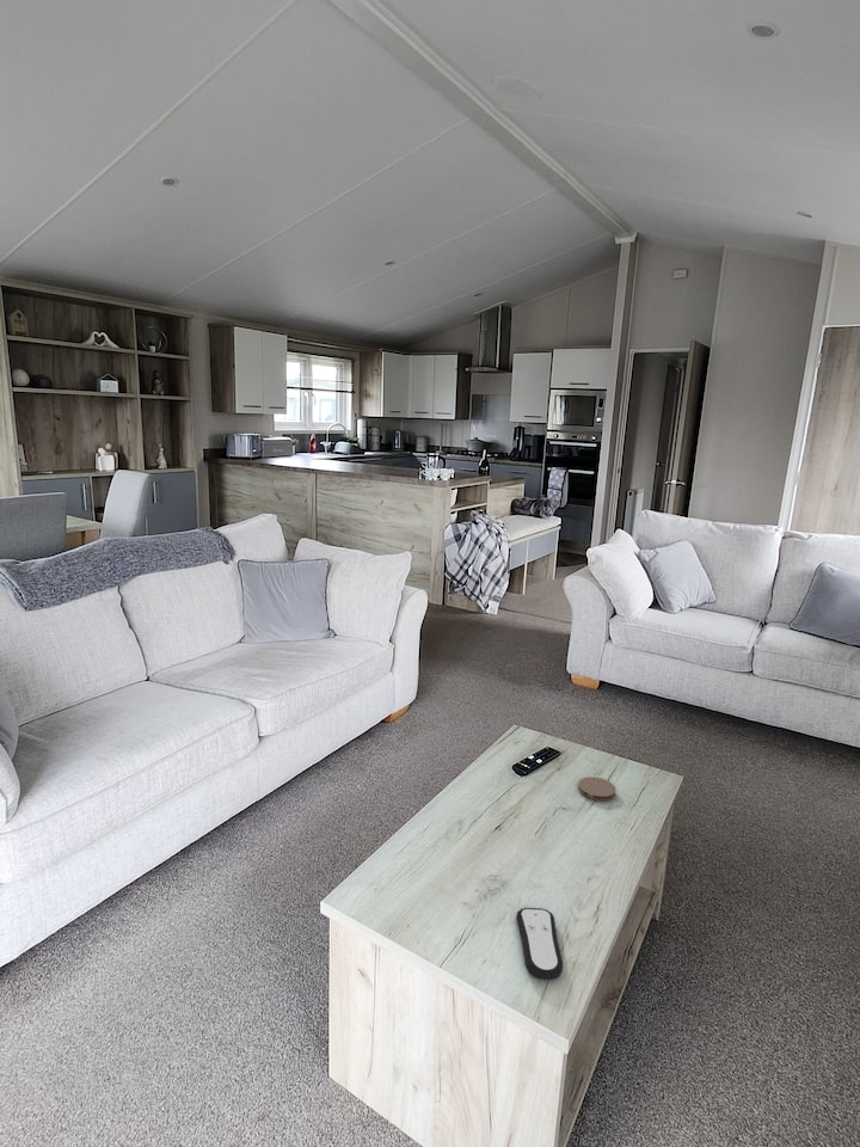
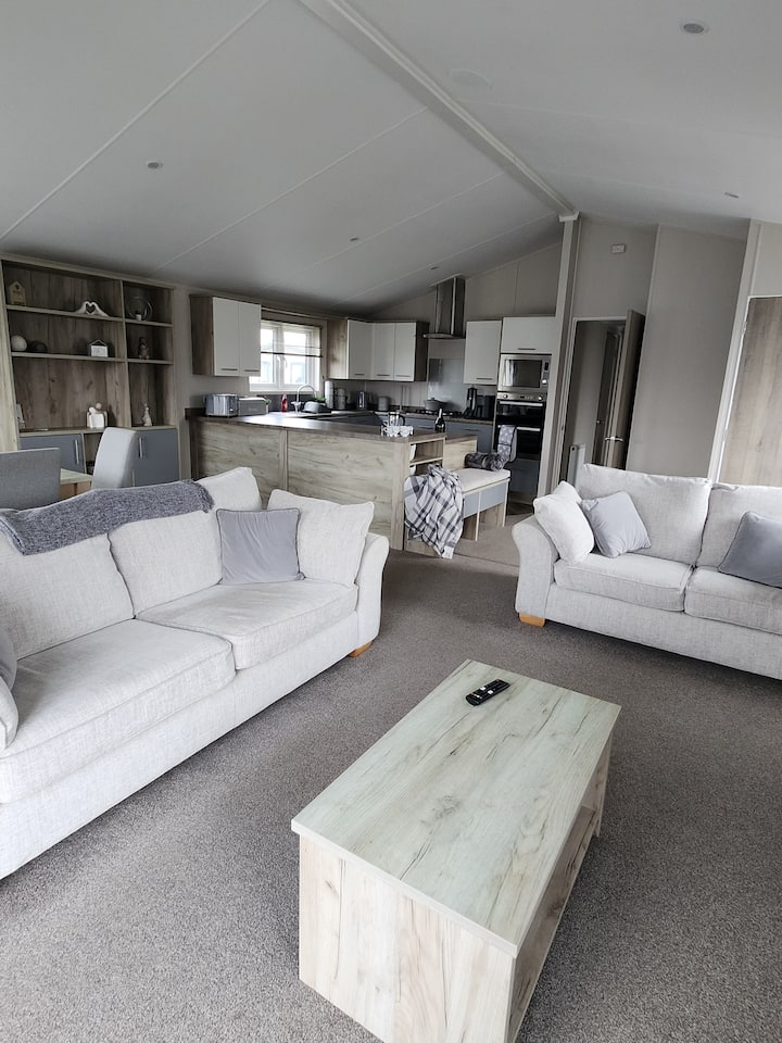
- remote control [515,907,564,981]
- coaster [577,775,618,802]
